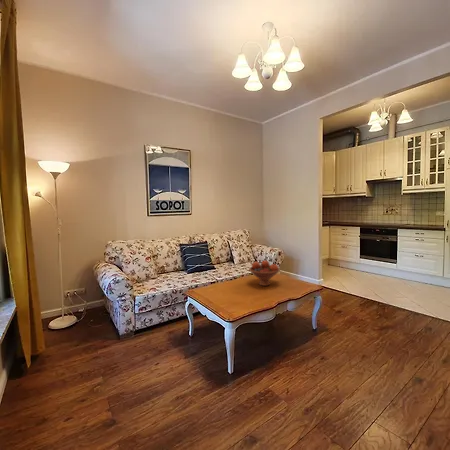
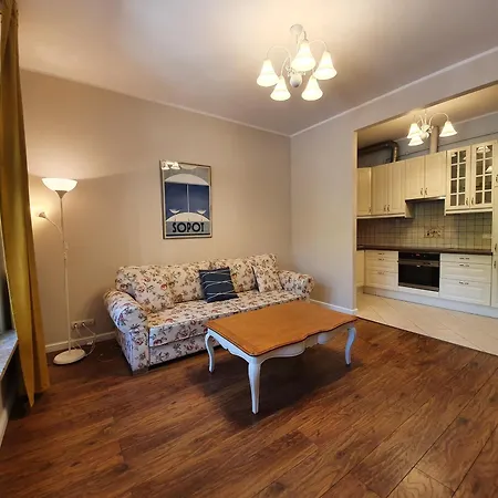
- fruit bowl [248,259,281,287]
